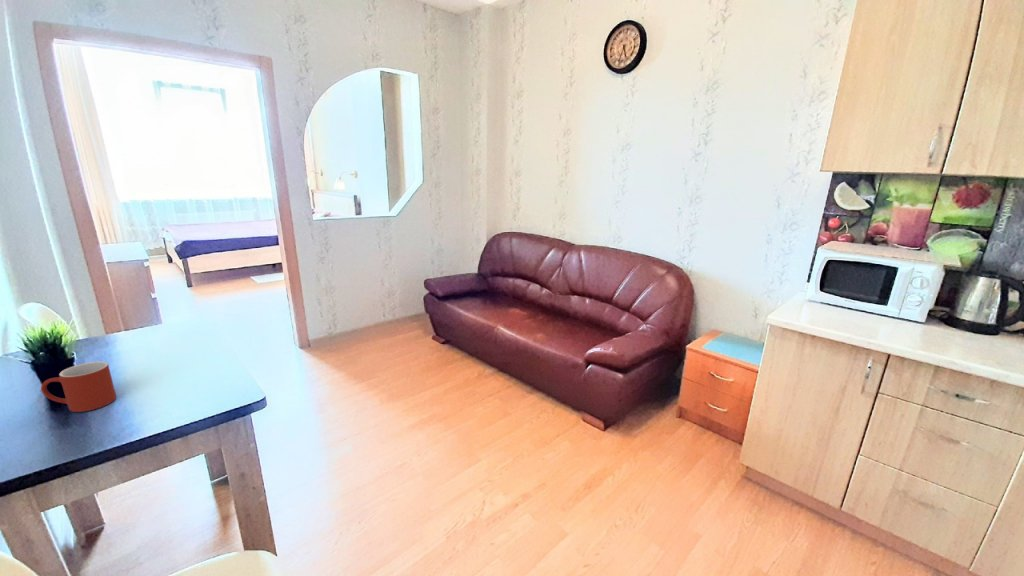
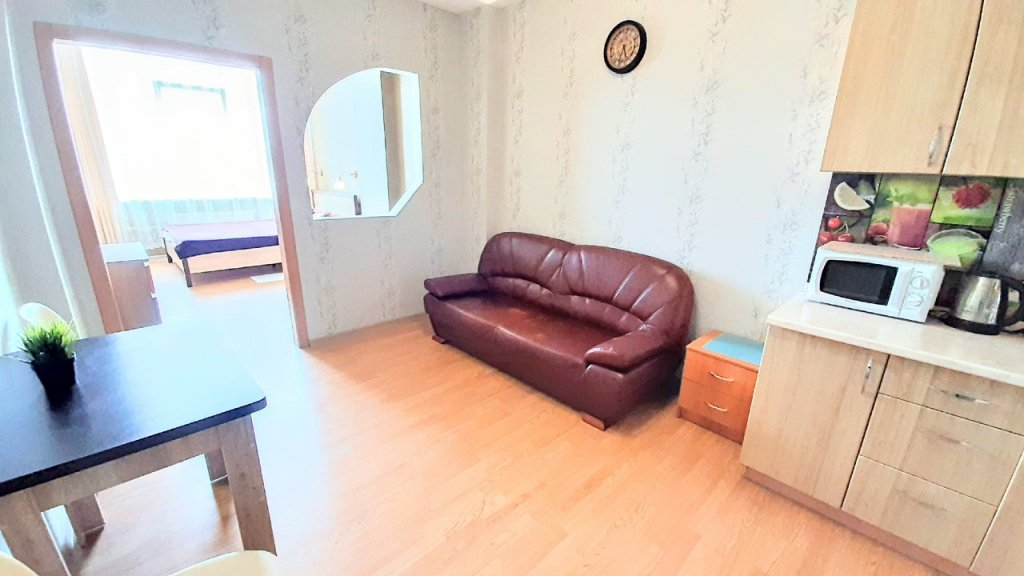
- mug [40,361,117,413]
